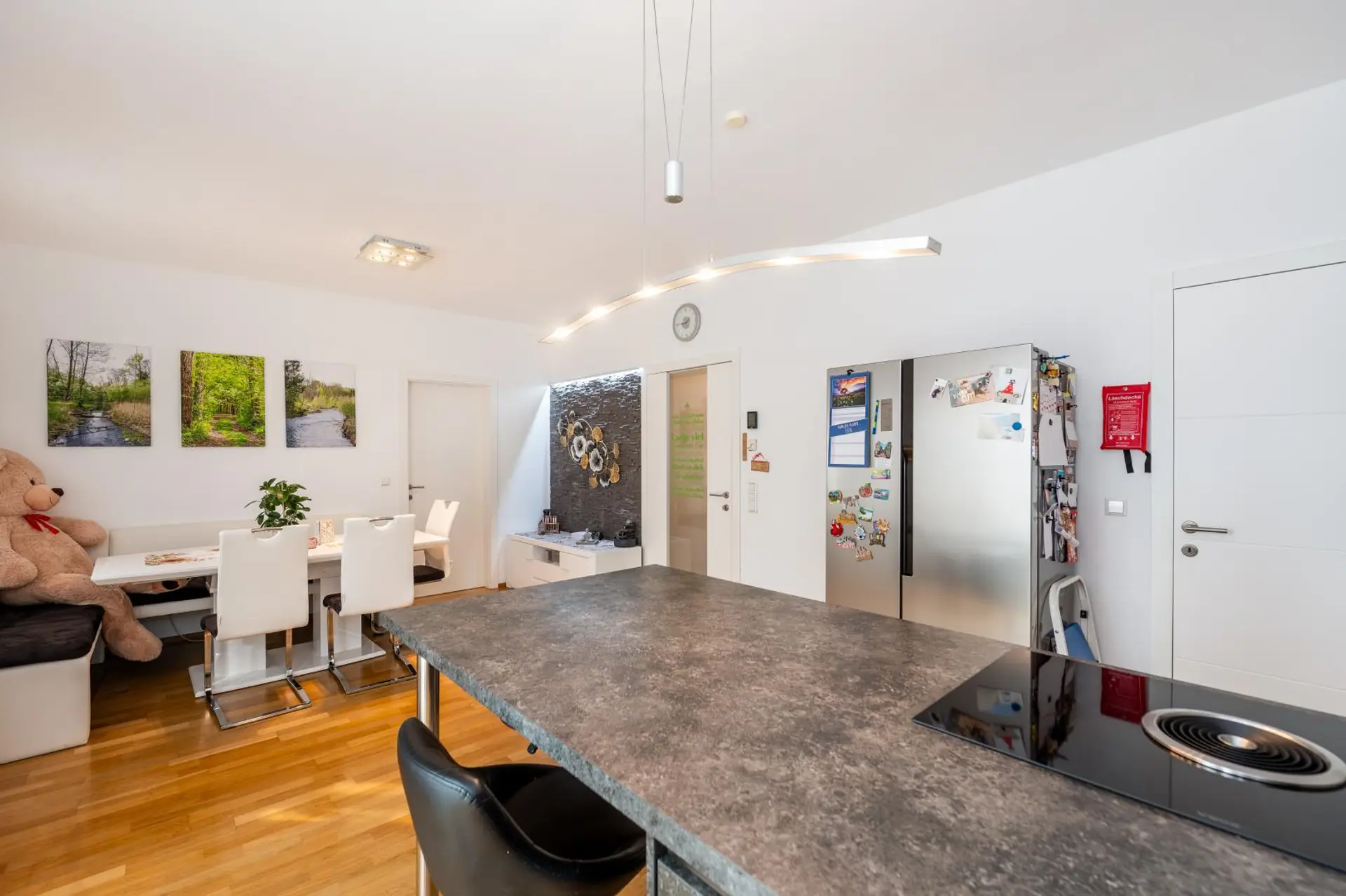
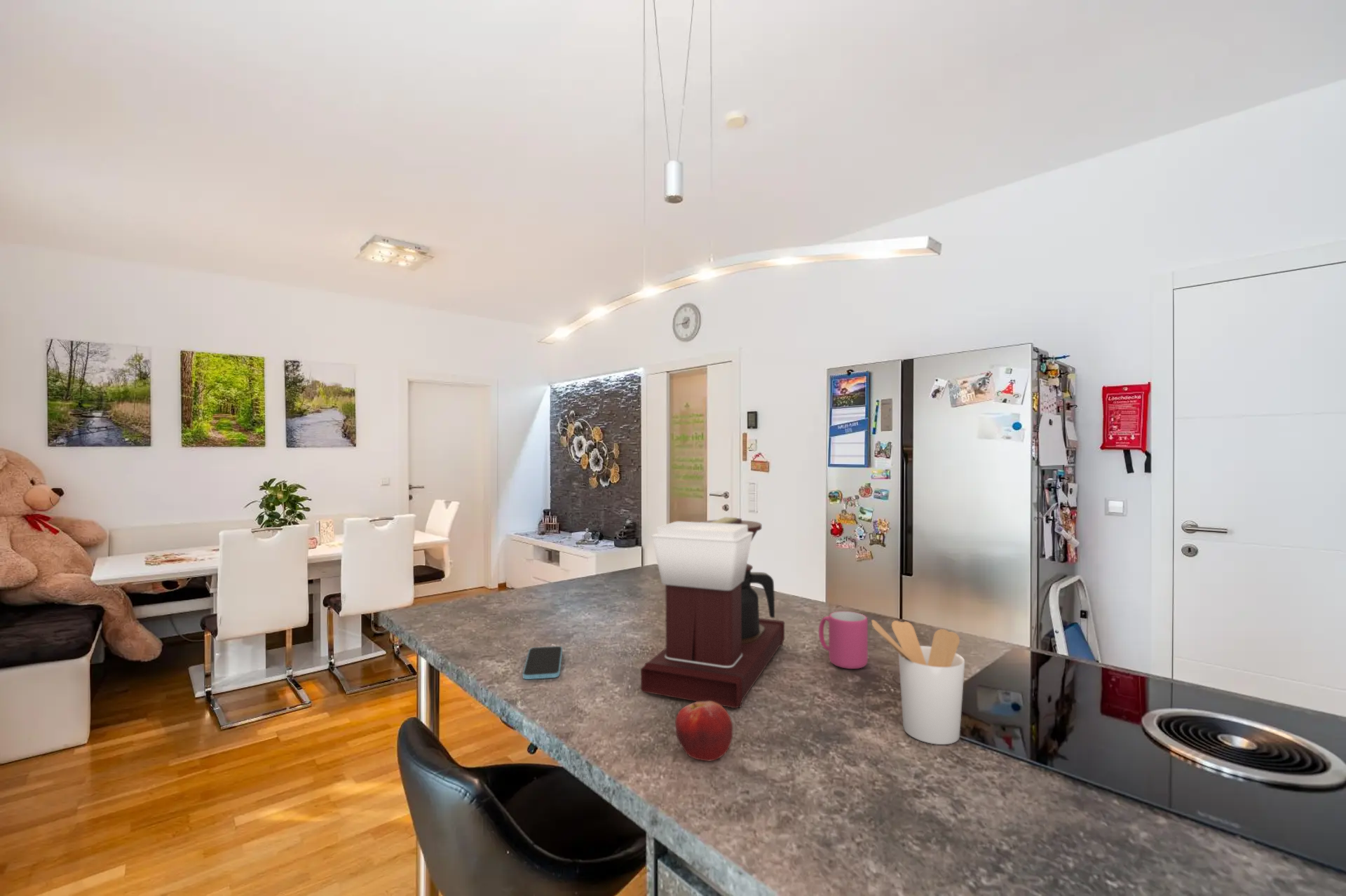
+ fruit [674,701,733,762]
+ mug [818,611,869,670]
+ utensil holder [871,619,965,745]
+ coffee maker [640,516,785,709]
+ smartphone [522,646,563,680]
